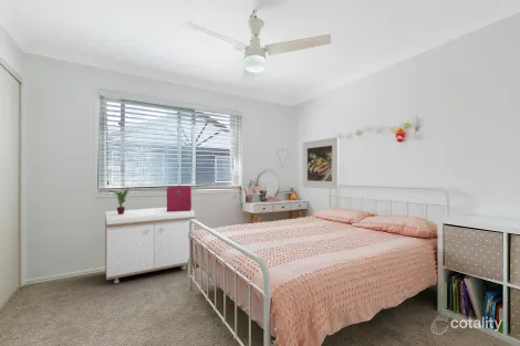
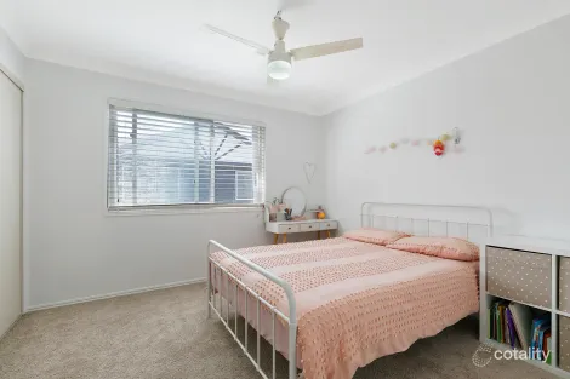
- storage bin [166,185,193,212]
- storage bench [104,207,196,284]
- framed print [302,136,340,190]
- potted plant [106,188,131,214]
